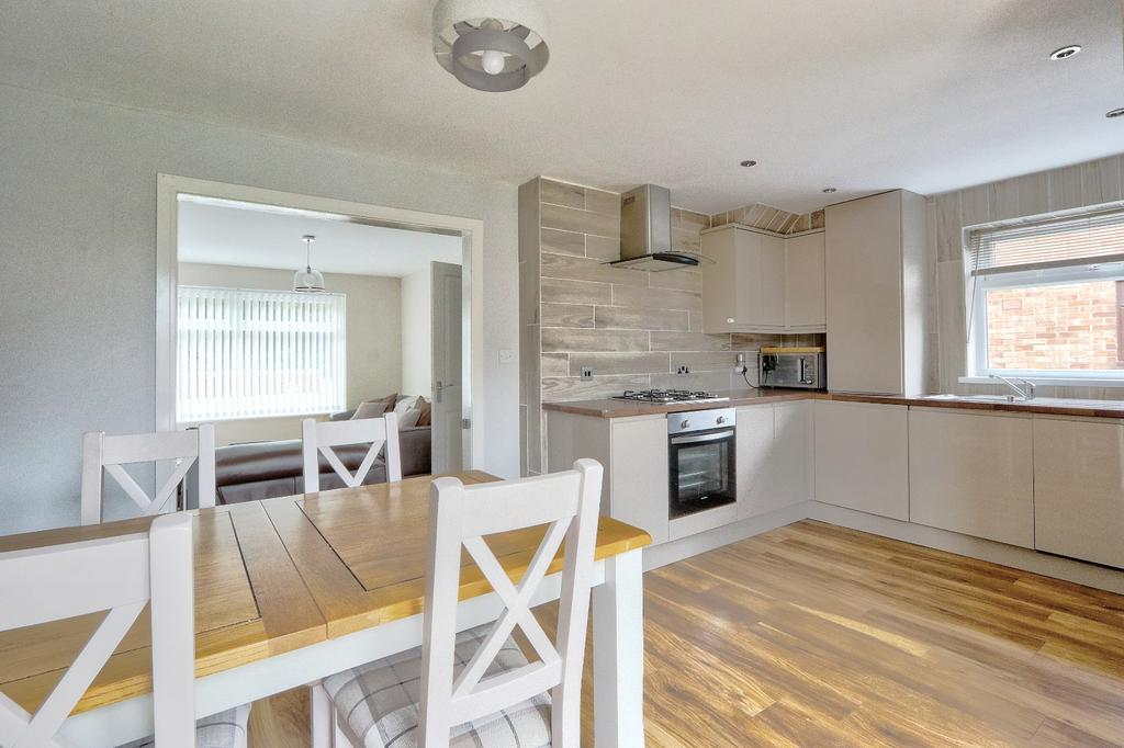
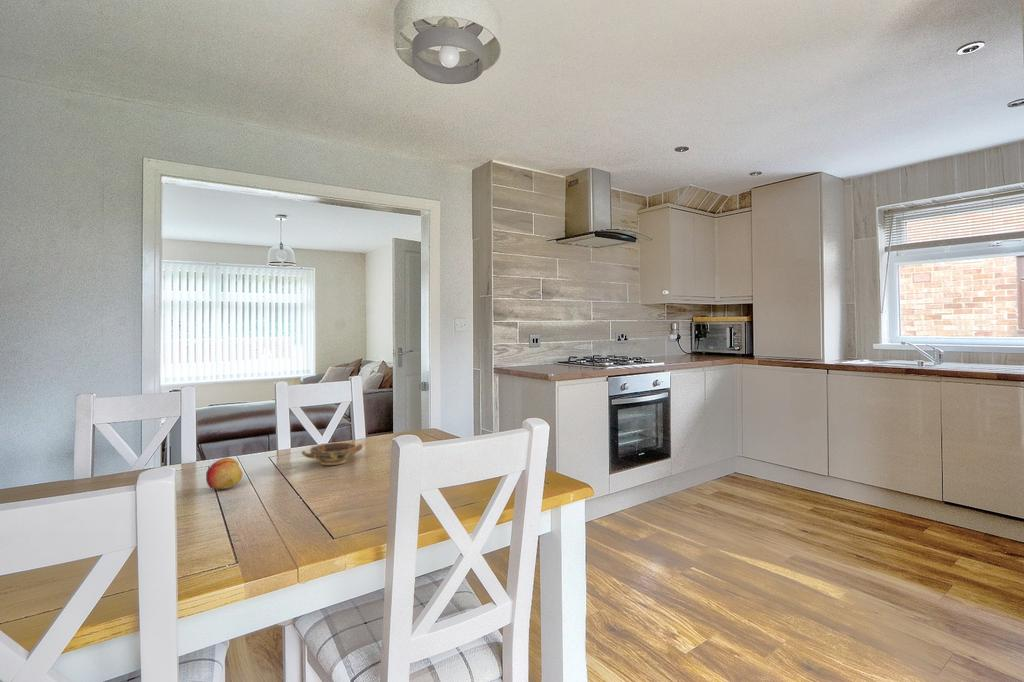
+ fruit [205,457,243,490]
+ bowl [301,442,364,466]
